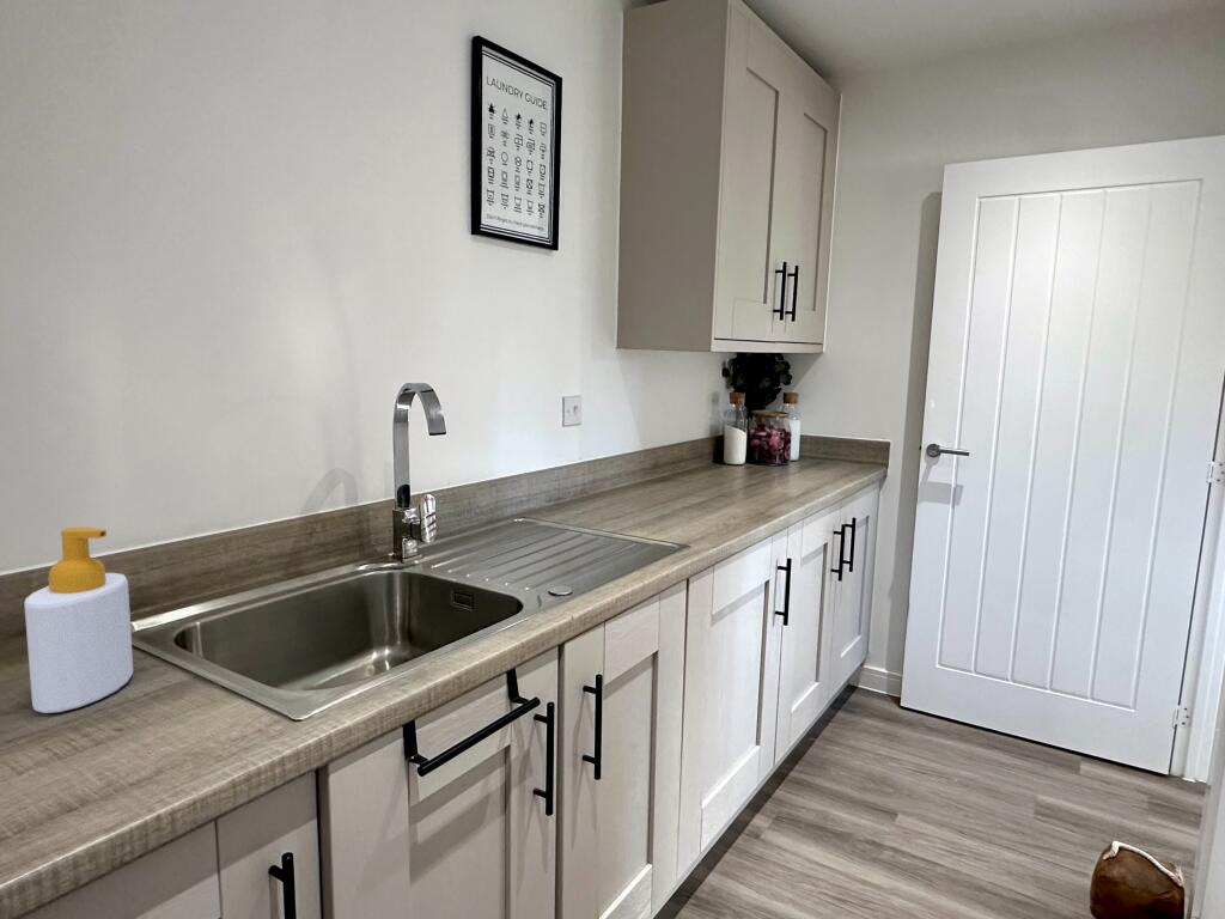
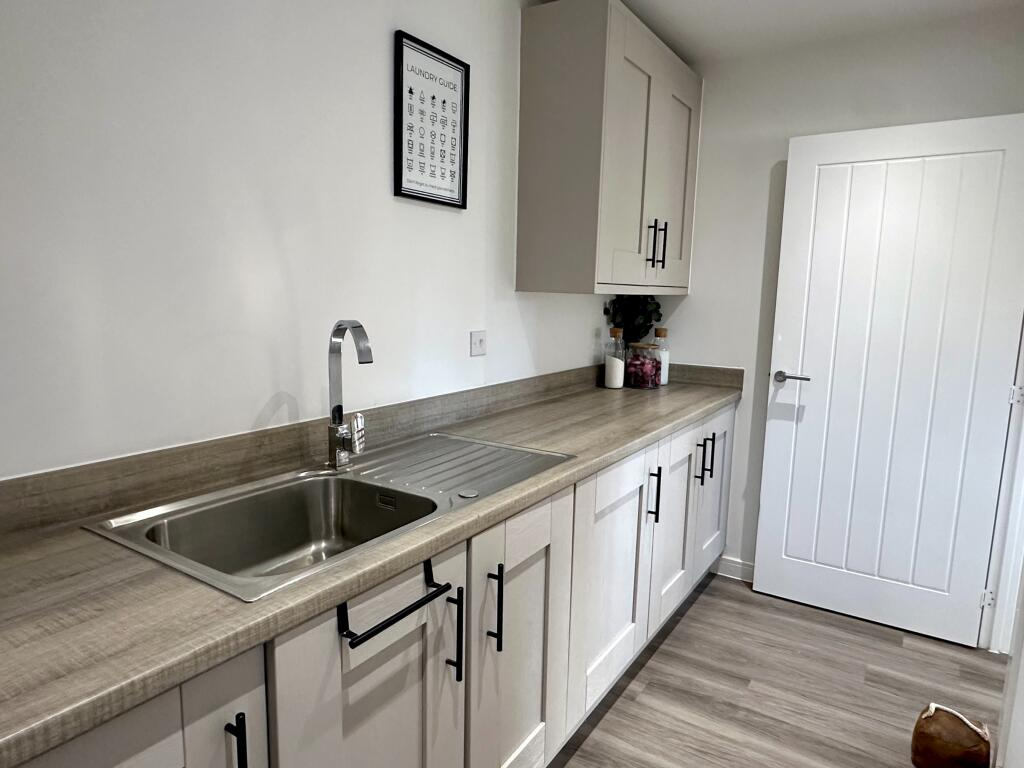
- soap bottle [23,525,134,714]
